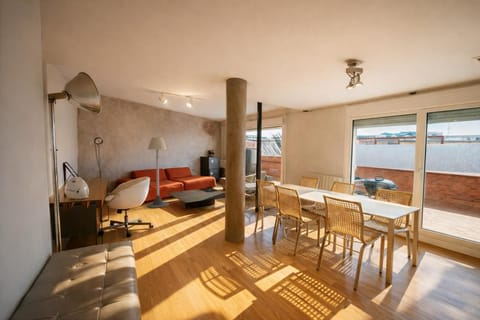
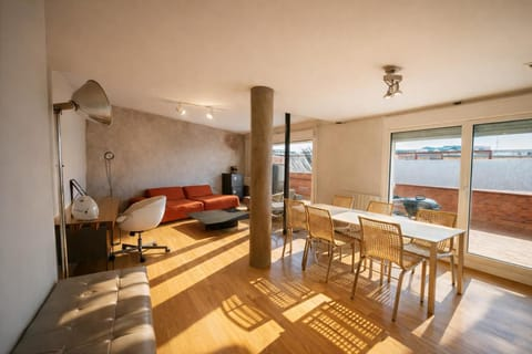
- floor lamp [146,136,170,209]
